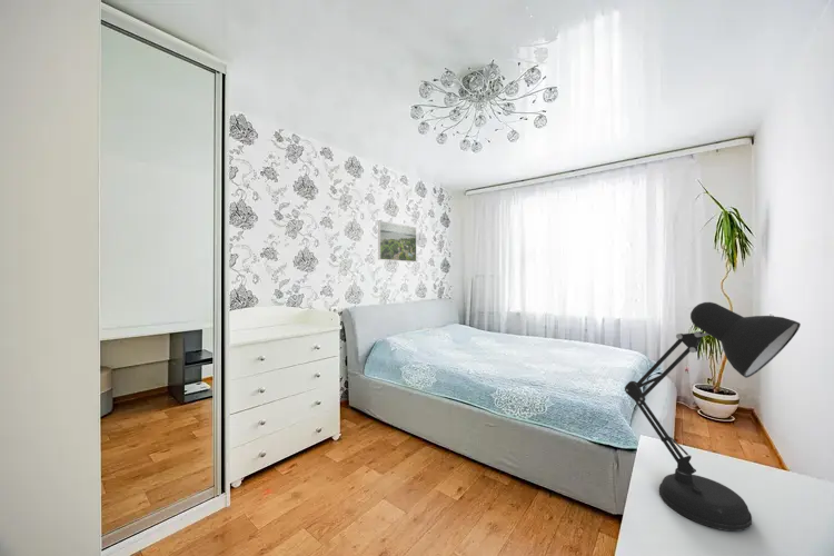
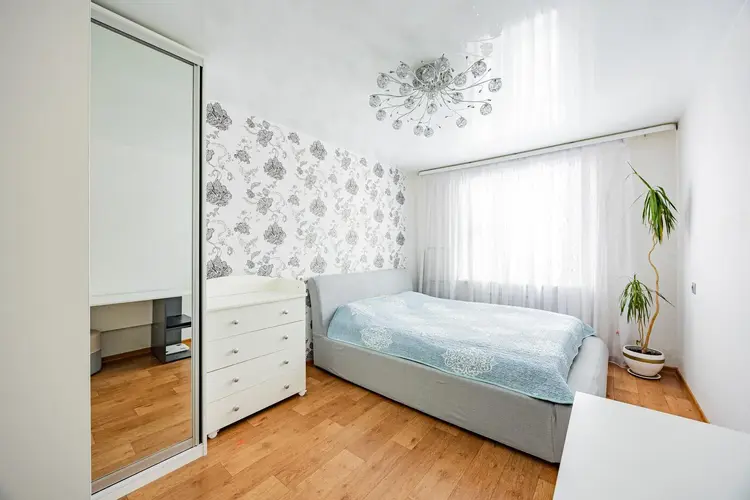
- desk lamp [624,301,802,532]
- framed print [377,220,417,262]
